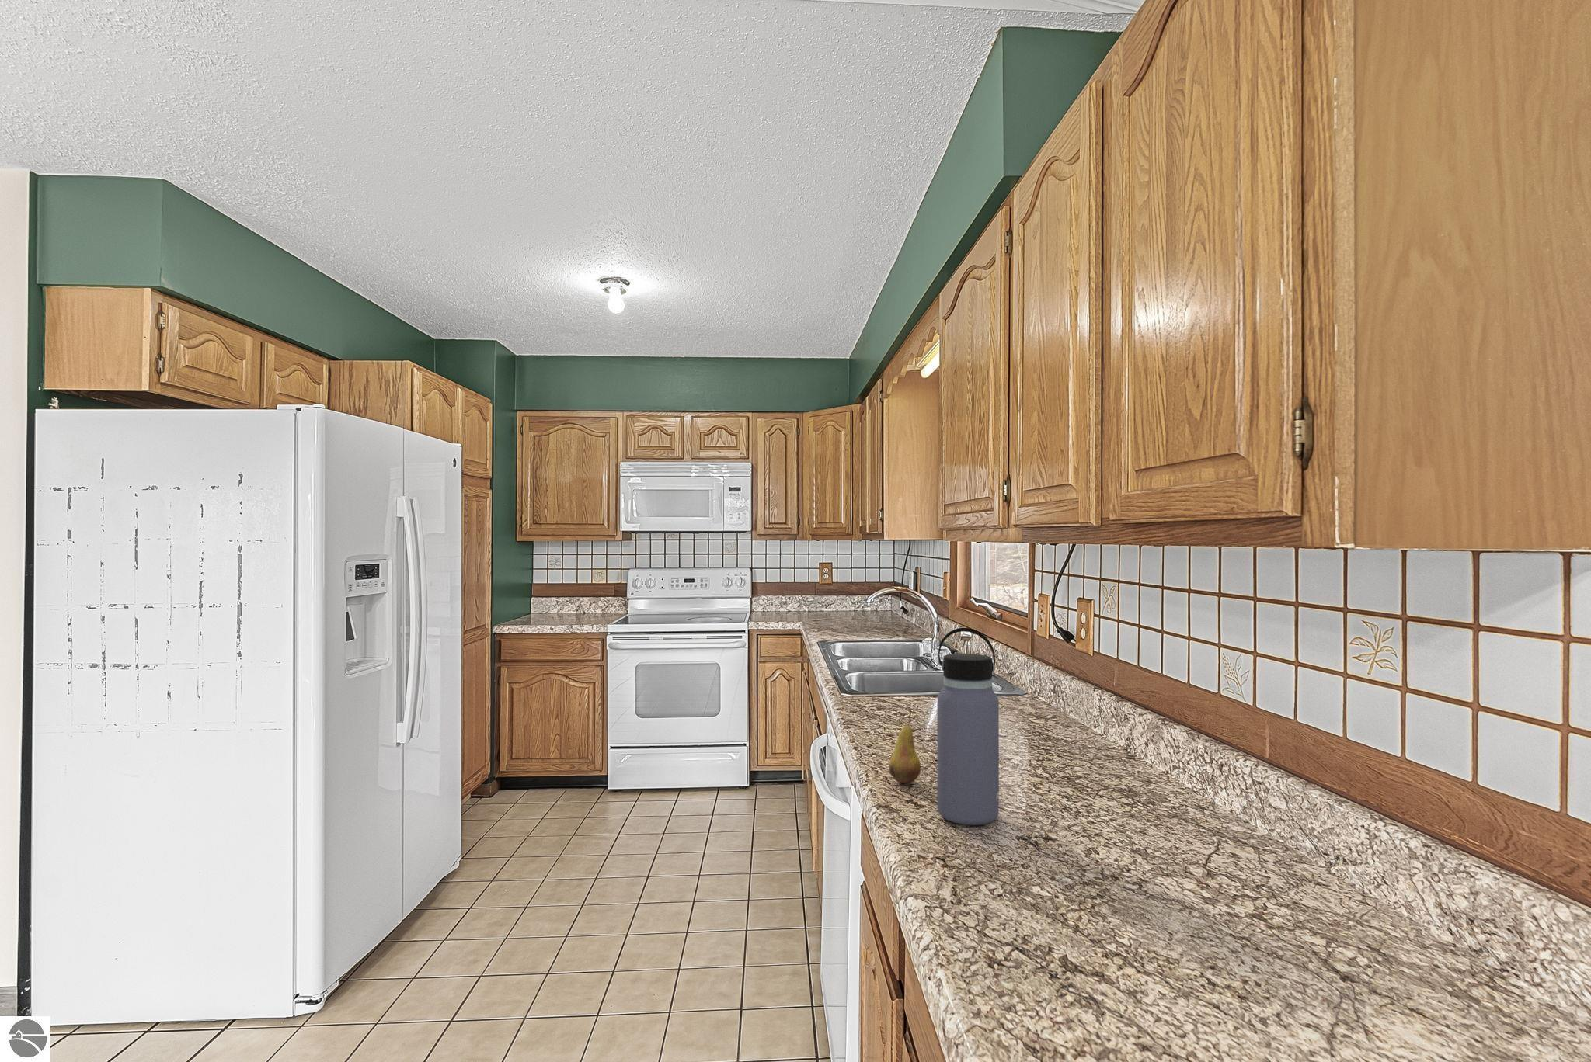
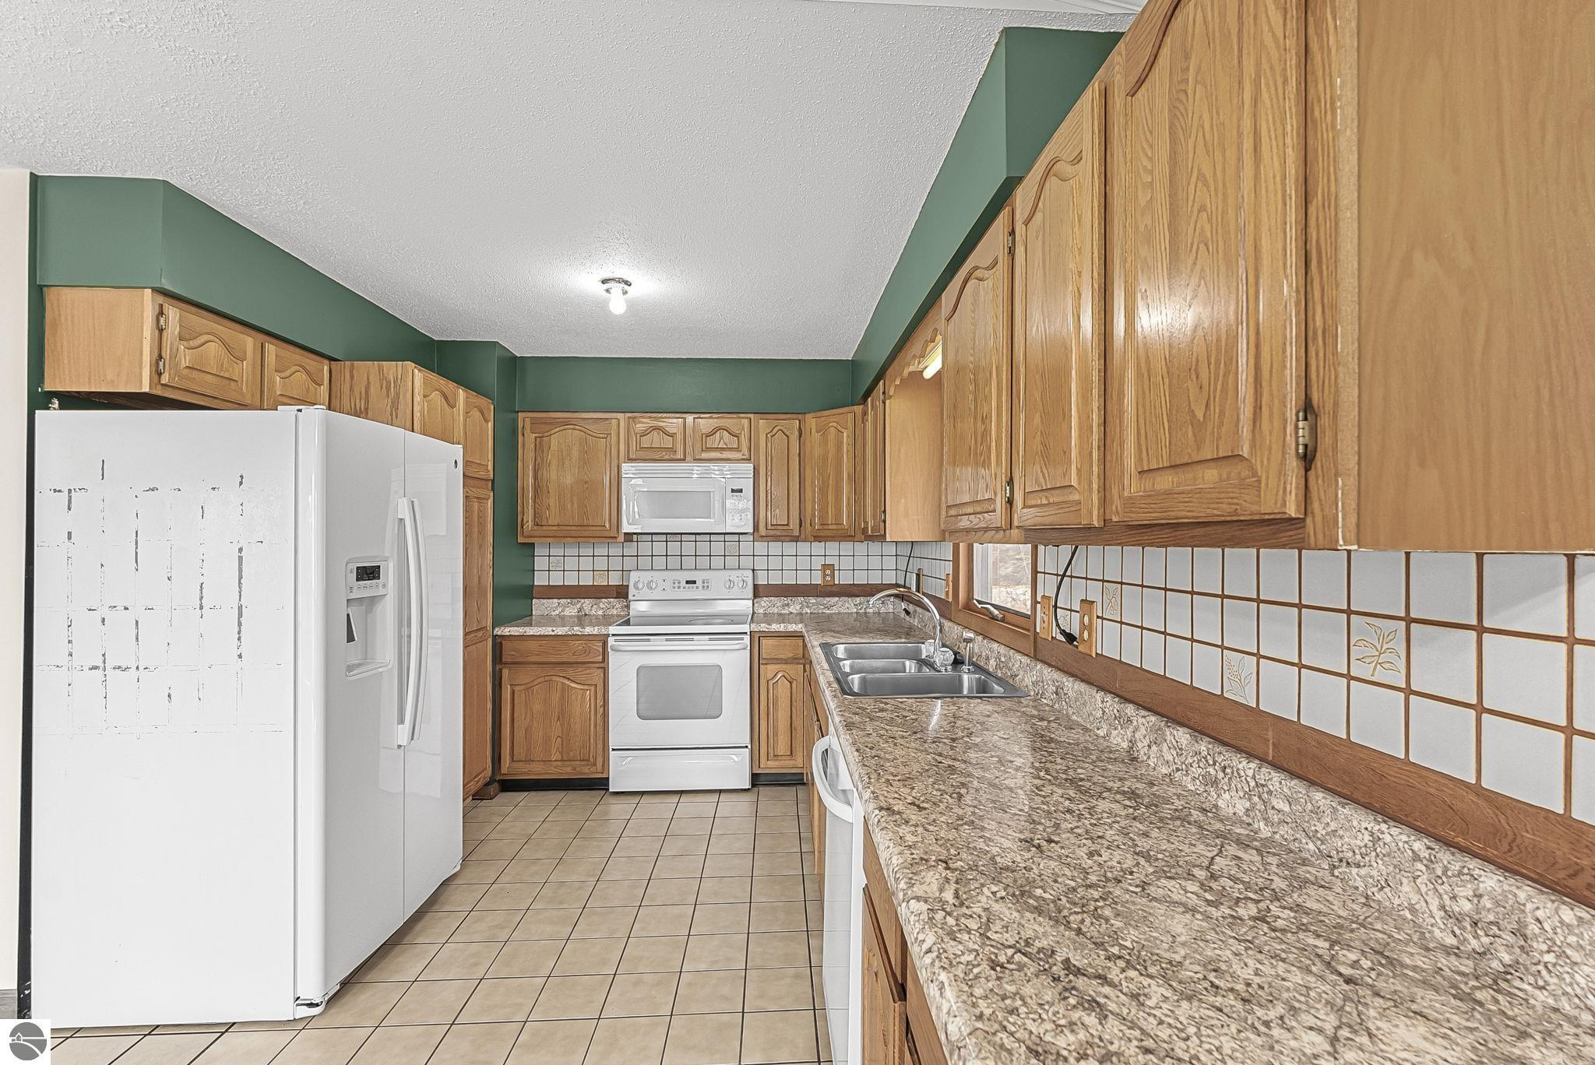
- water bottle [937,627,999,826]
- fruit [888,709,921,785]
